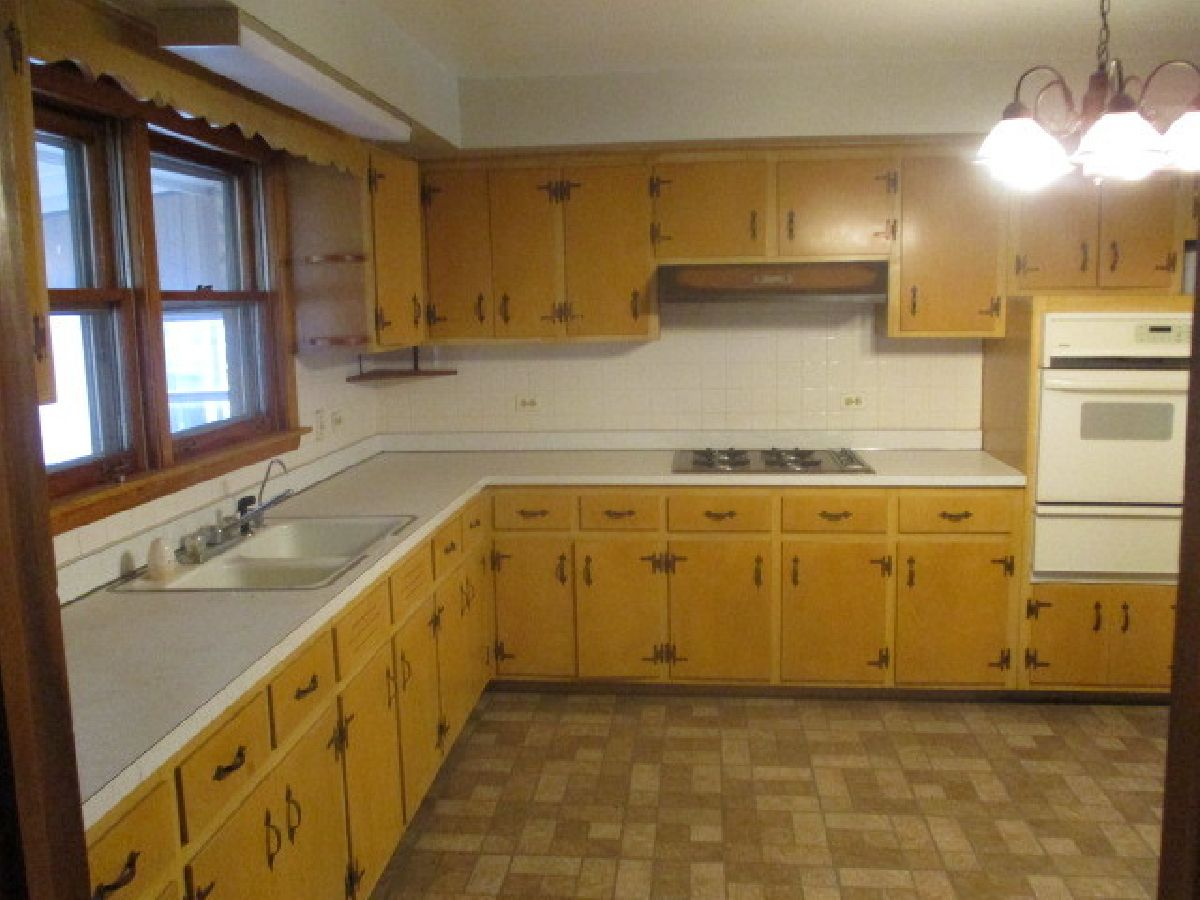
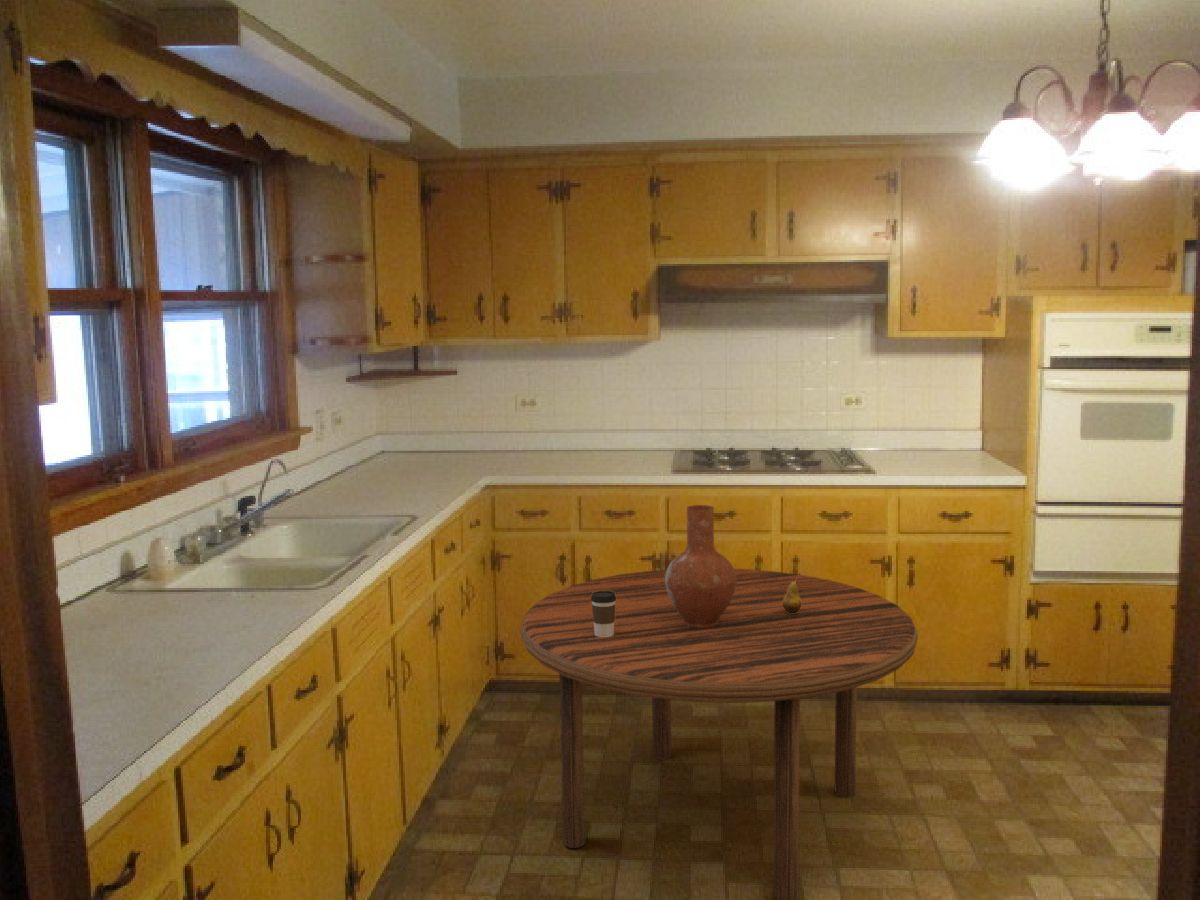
+ fruit [782,573,802,613]
+ coffee cup [591,591,616,637]
+ vase [665,504,736,628]
+ dining table [519,568,919,900]
